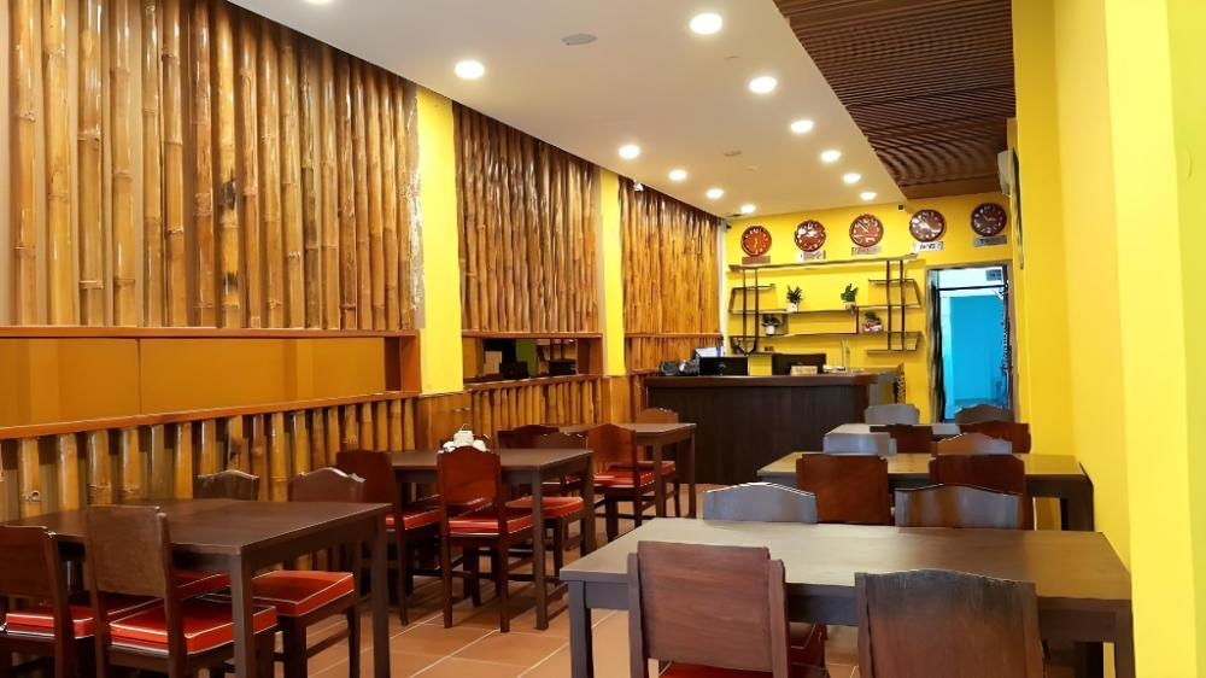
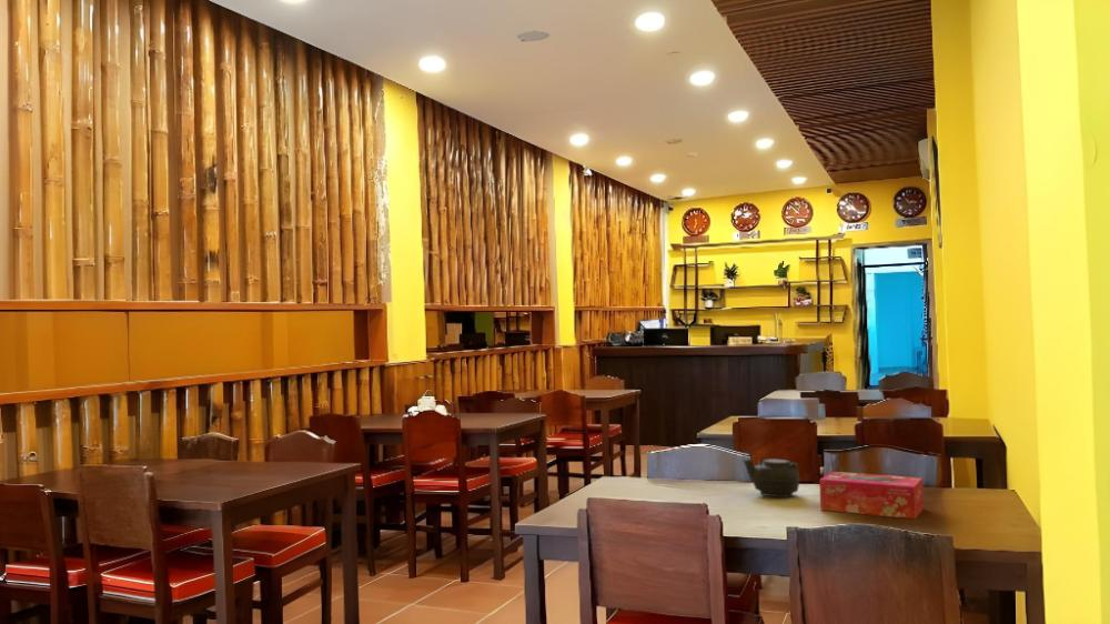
+ tissue box [818,471,925,520]
+ teapot [741,457,801,499]
